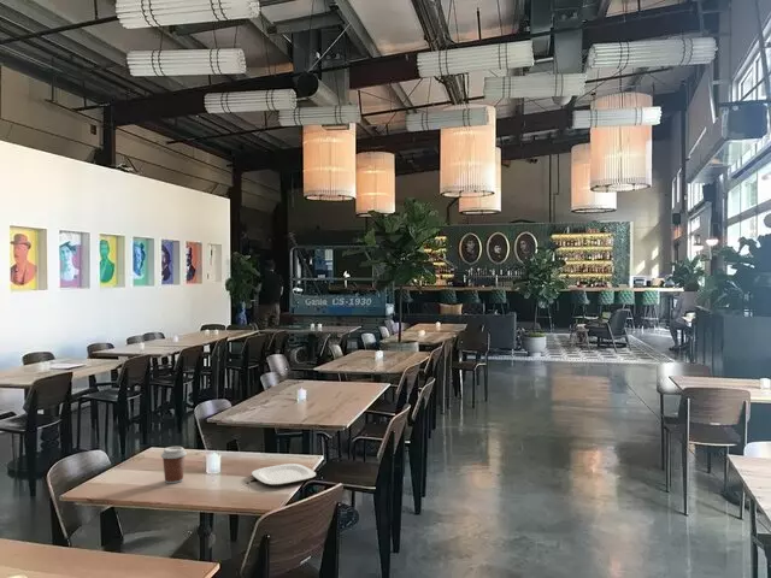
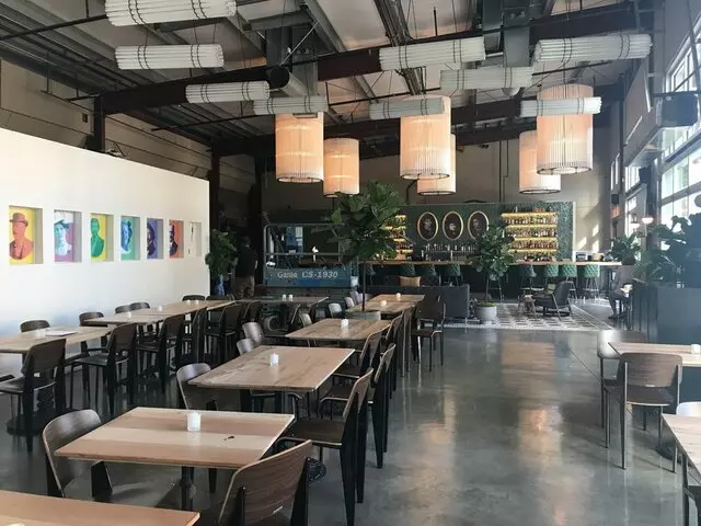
- coffee cup [160,446,188,484]
- plate [251,462,317,486]
